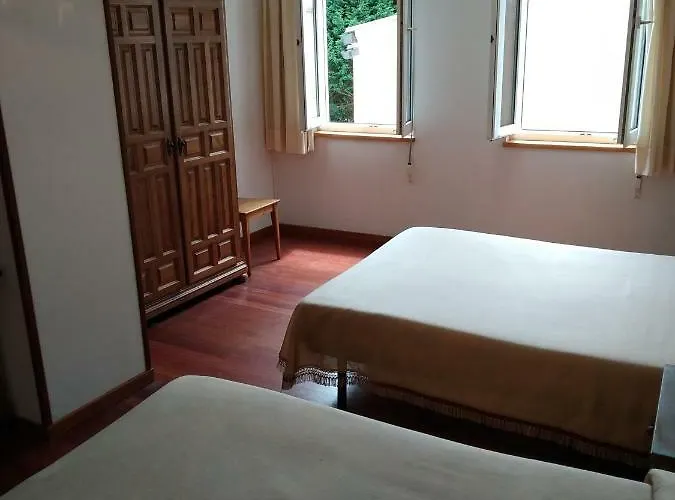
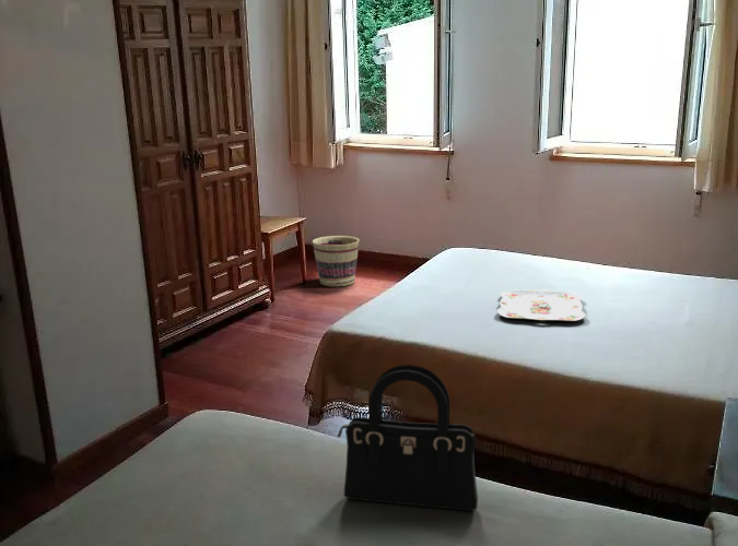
+ serving tray [496,288,586,322]
+ handbag [337,364,479,512]
+ basket [312,235,361,287]
